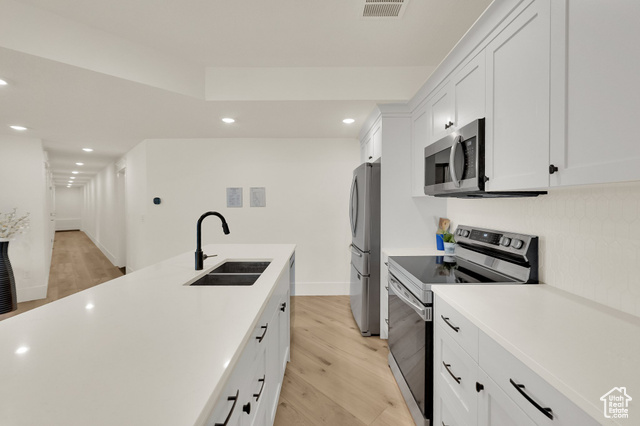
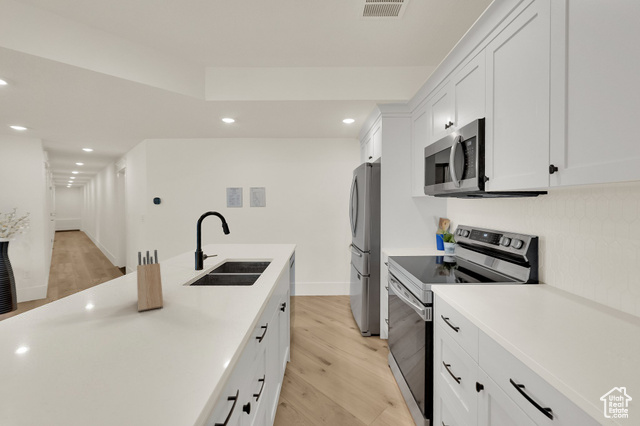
+ knife block [136,249,164,312]
